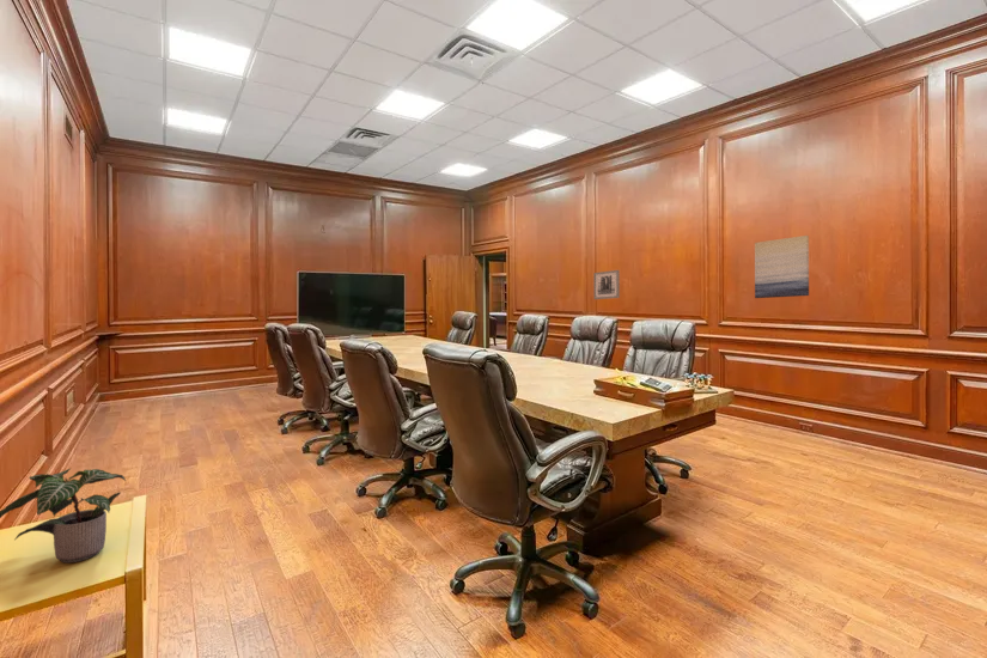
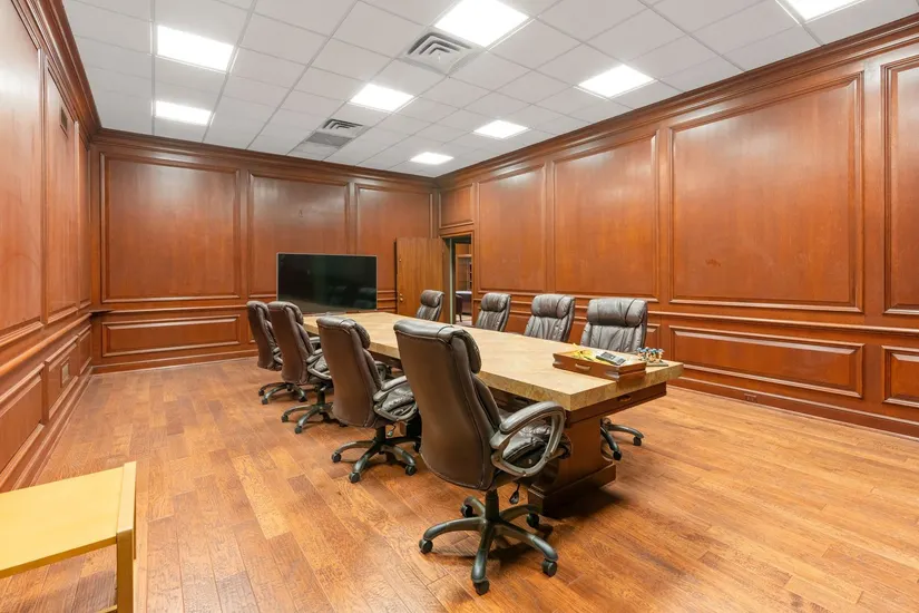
- wall art [592,269,621,300]
- potted plant [0,468,127,563]
- wall art [754,234,810,299]
